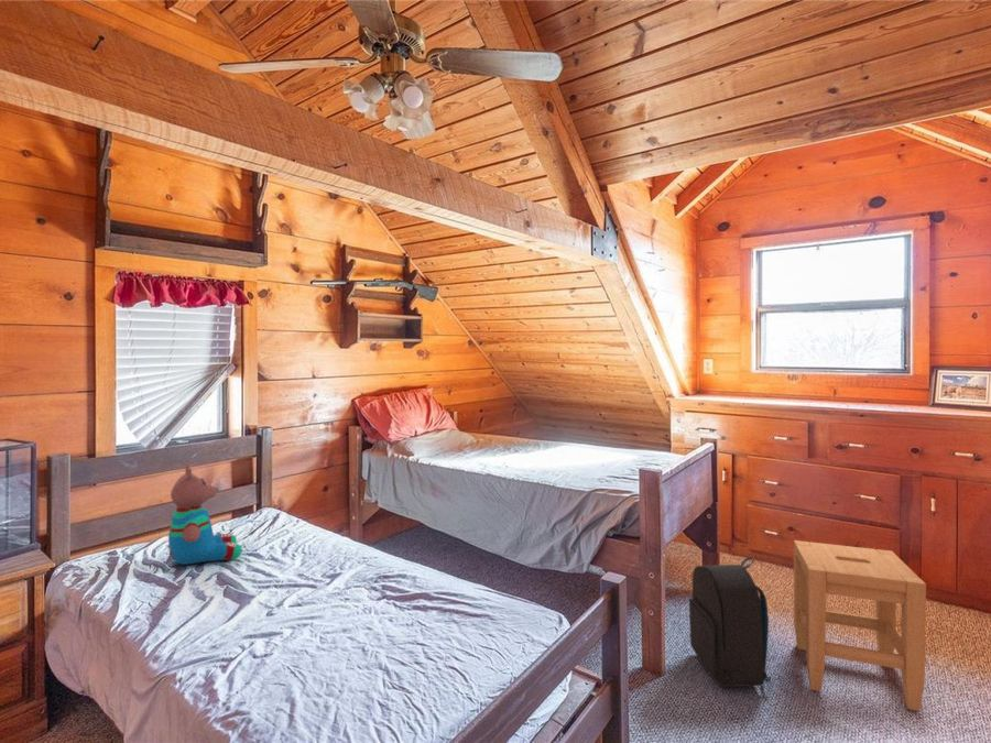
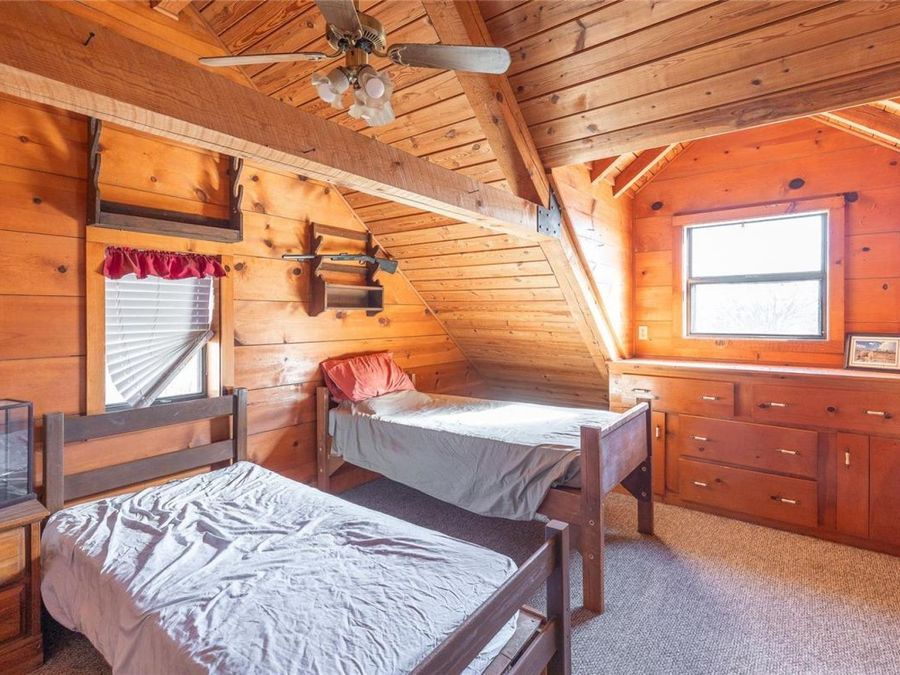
- teddy bear [167,462,243,566]
- stool [793,539,927,712]
- backpack [688,556,772,688]
